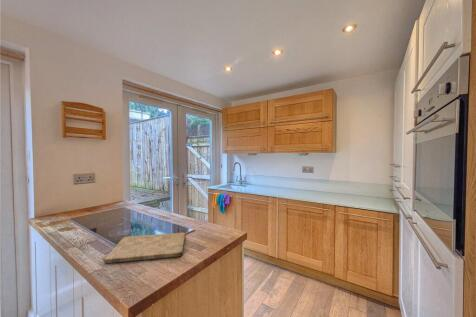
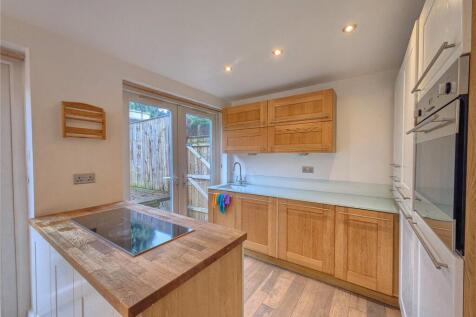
- cutting board [103,232,186,265]
